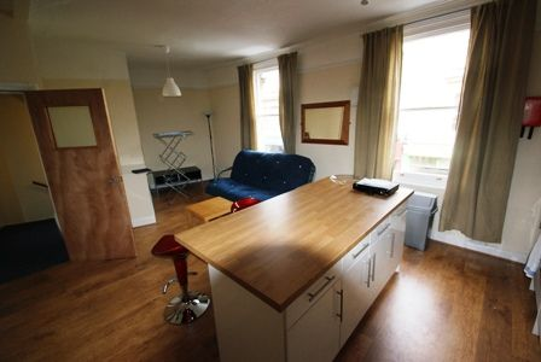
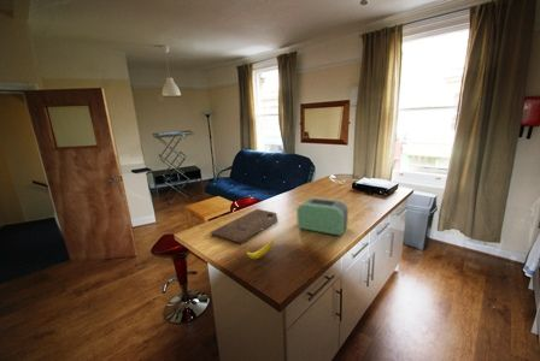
+ banana [243,238,275,260]
+ toaster [295,196,350,237]
+ cutting board [209,208,278,244]
